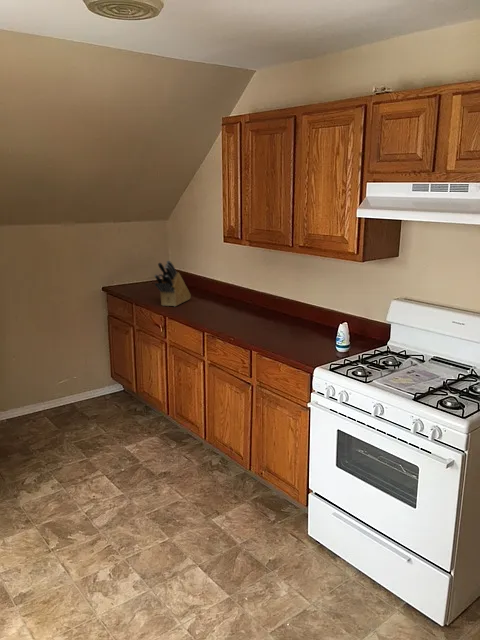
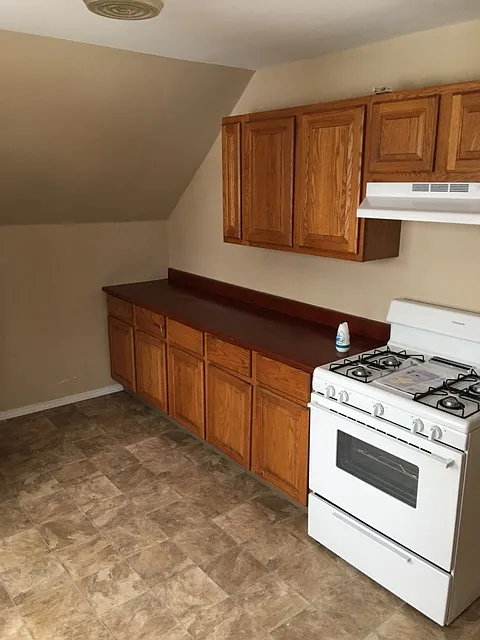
- knife block [153,259,192,307]
